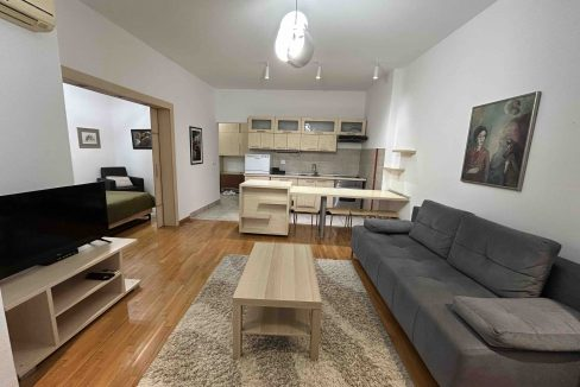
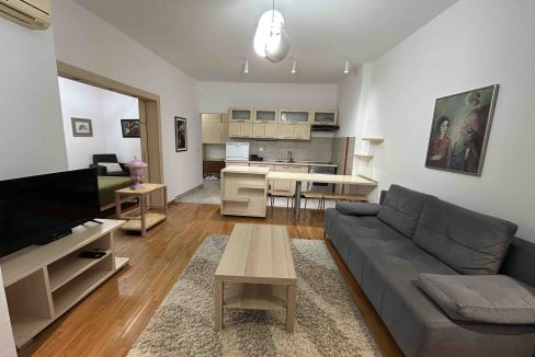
+ decorative urn [124,154,149,191]
+ side table [114,182,169,238]
